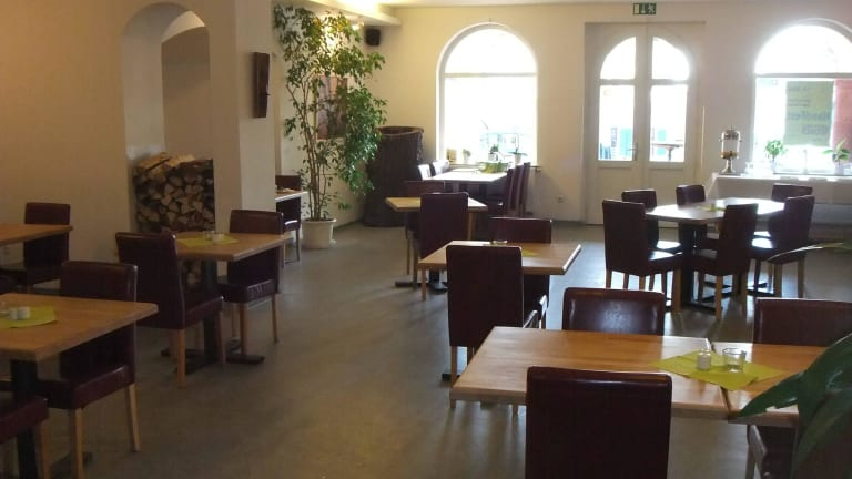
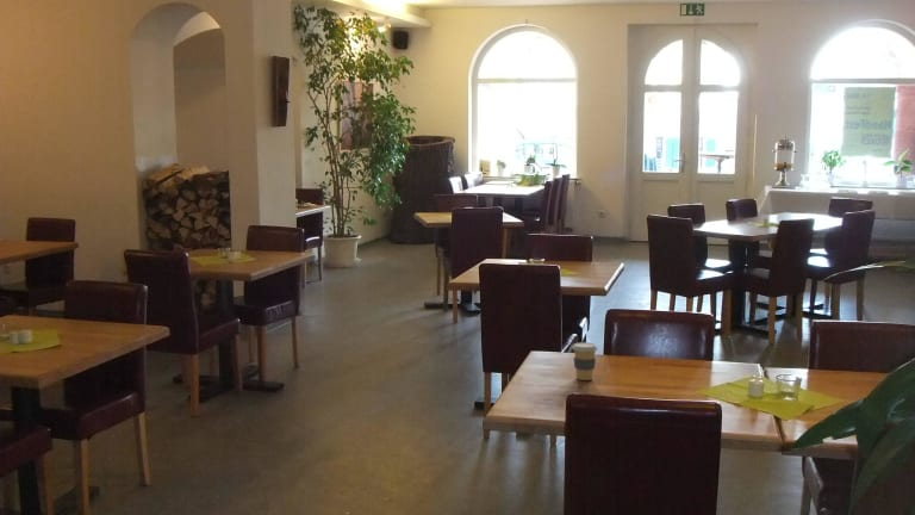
+ coffee cup [571,341,599,381]
